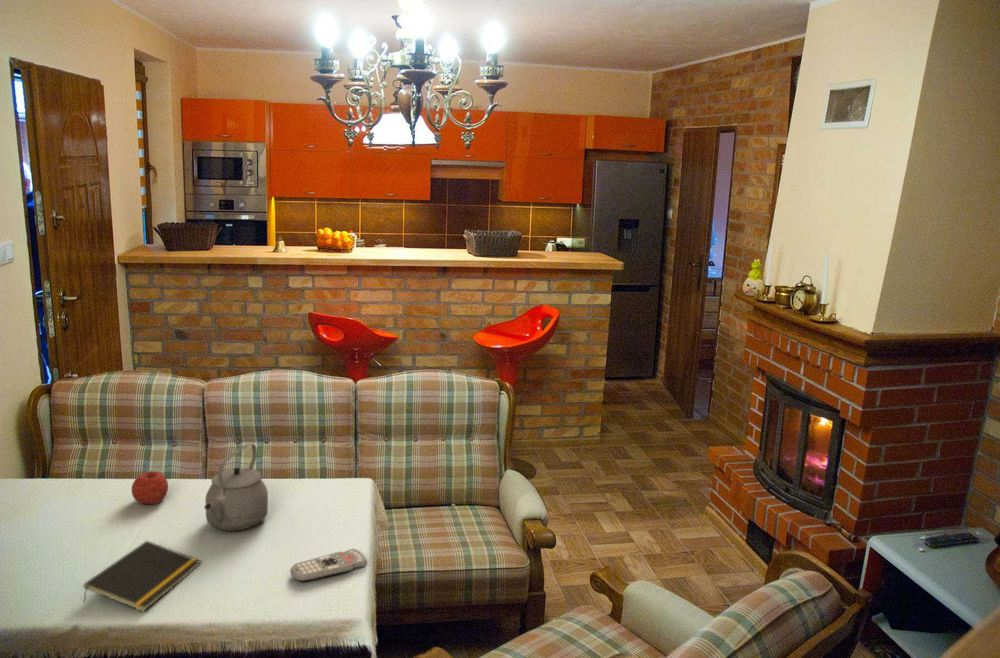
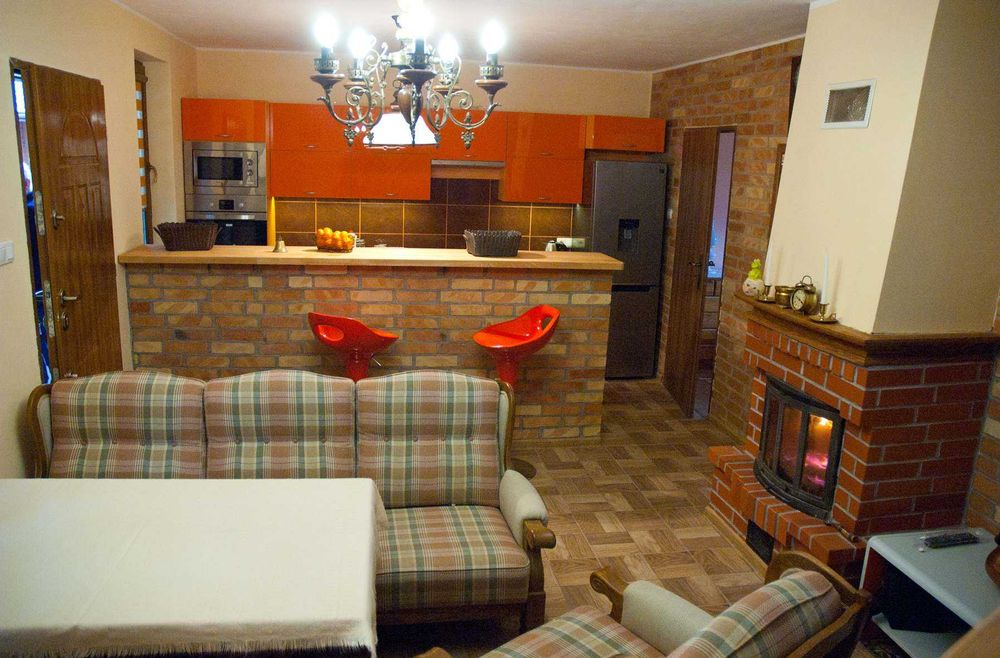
- notepad [82,540,202,612]
- tea kettle [204,443,269,532]
- remote control [289,548,368,583]
- fruit [130,470,169,505]
